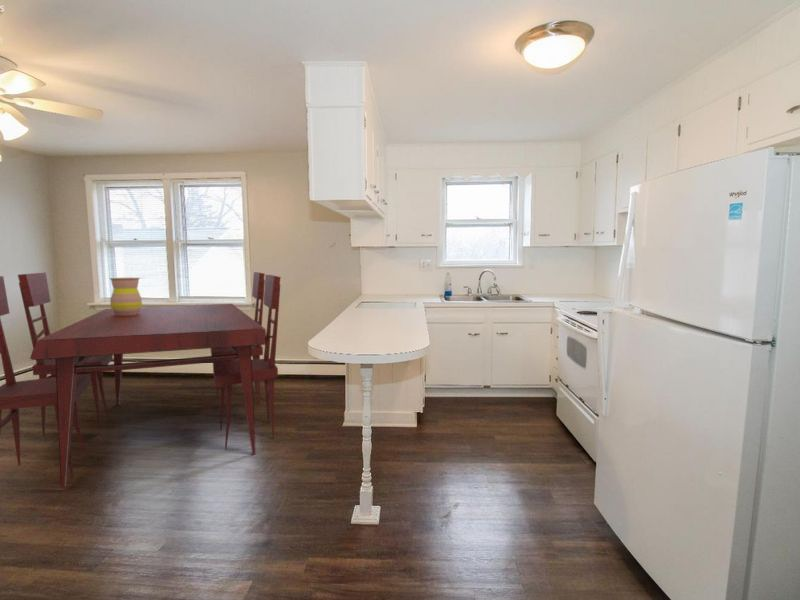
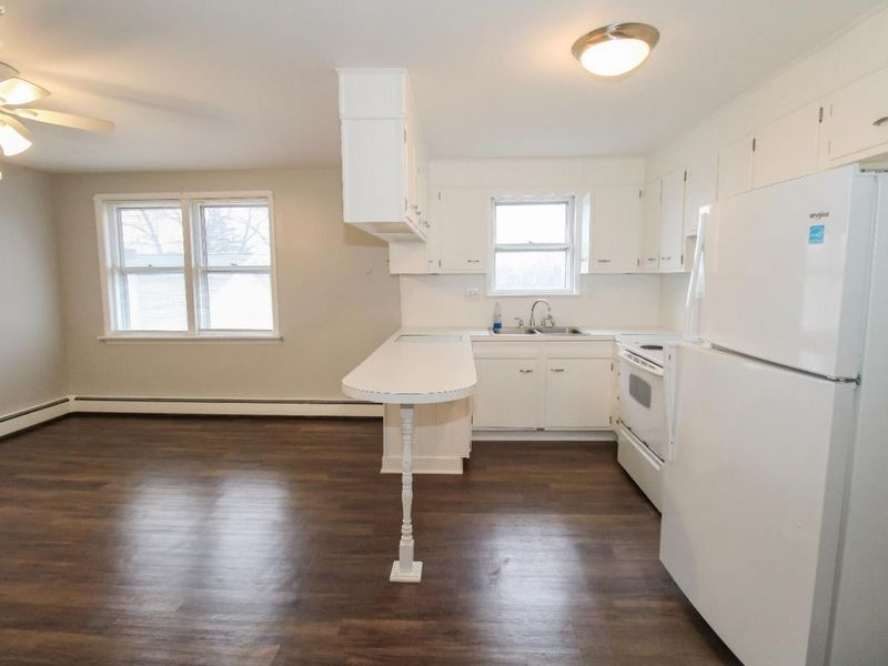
- dining table [0,271,282,488]
- vase [108,277,143,315]
